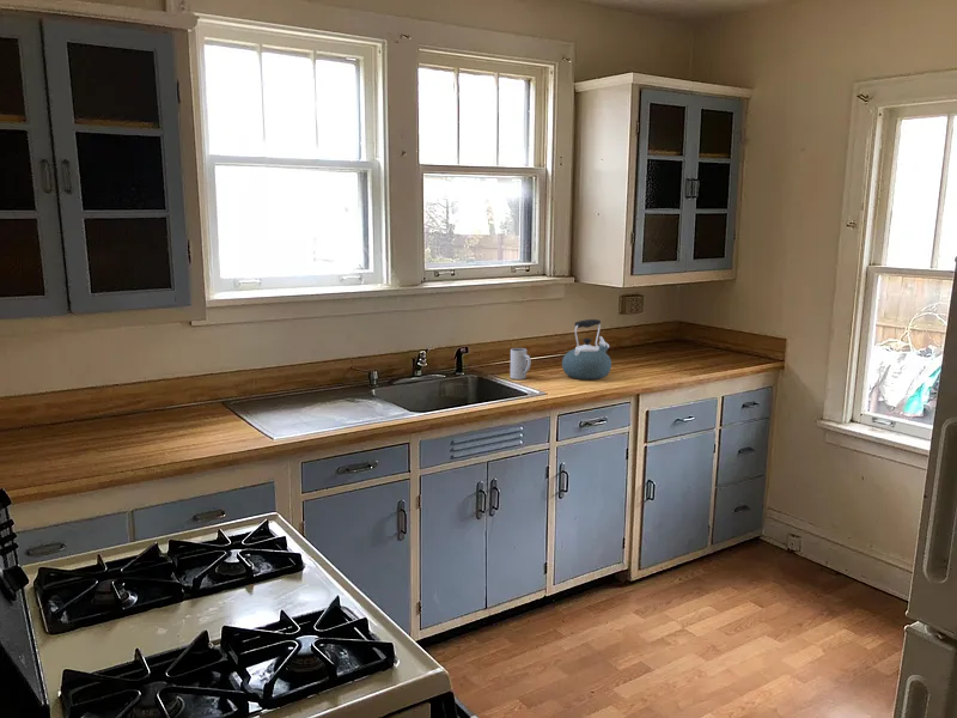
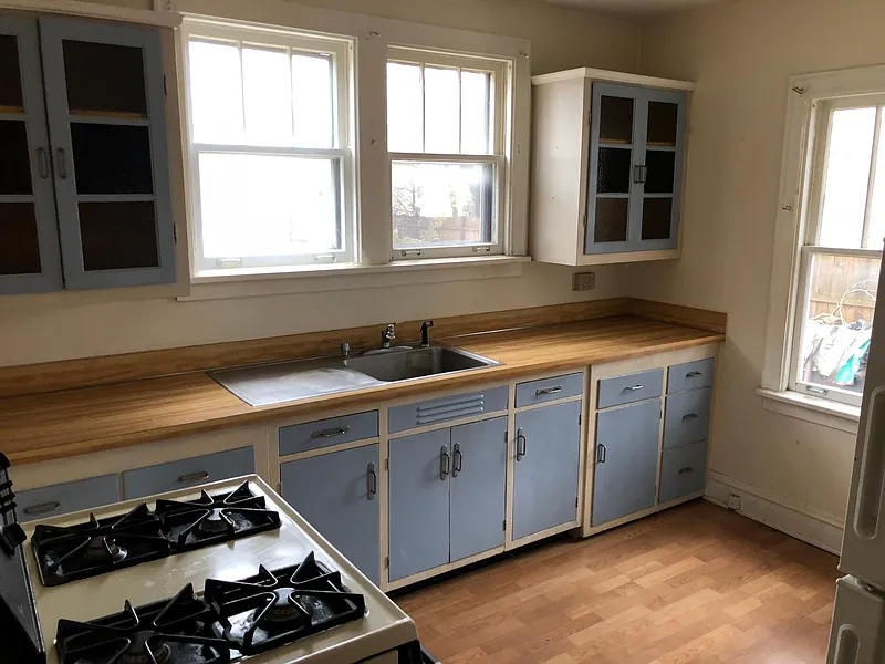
- kettle [561,318,612,381]
- mug [510,347,532,381]
